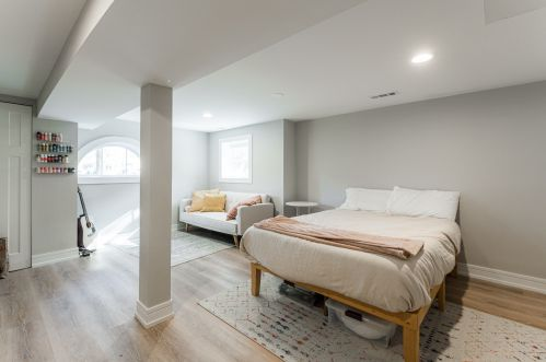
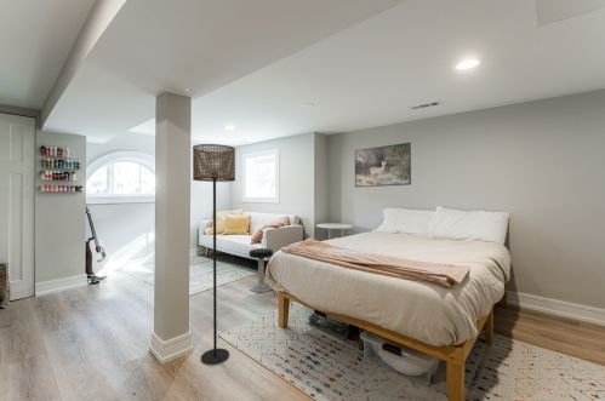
+ floor lamp [192,143,236,365]
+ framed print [354,142,412,189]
+ stool [247,247,274,293]
